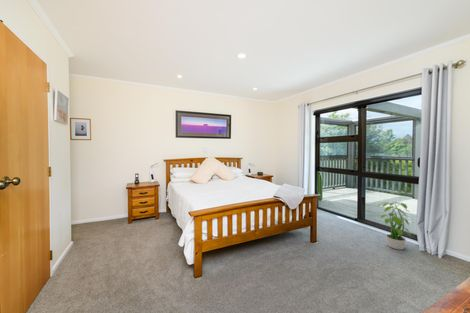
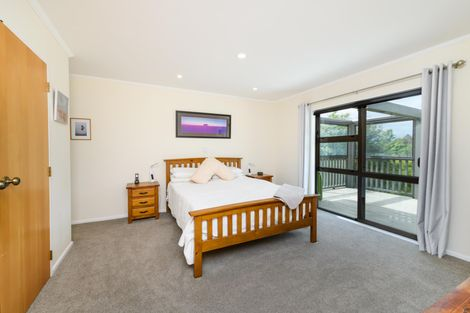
- potted plant [377,199,413,250]
